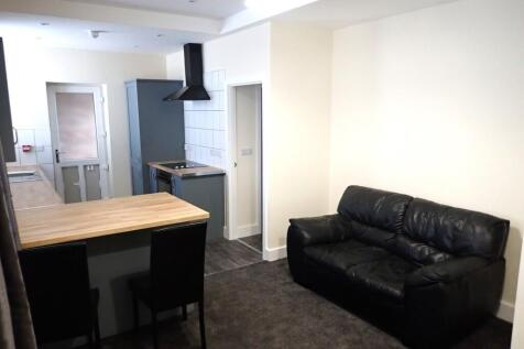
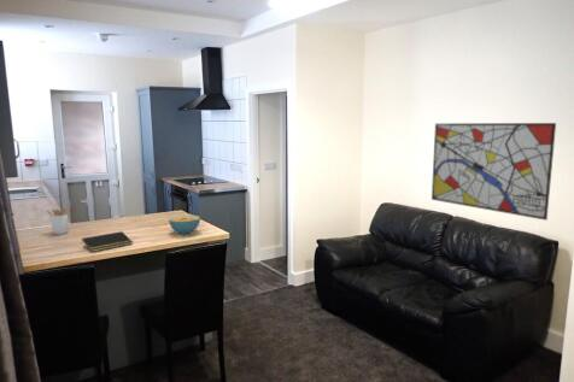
+ cereal bowl [168,213,201,235]
+ utensil holder [46,204,70,235]
+ notepad [81,230,134,253]
+ wall art [430,122,557,222]
